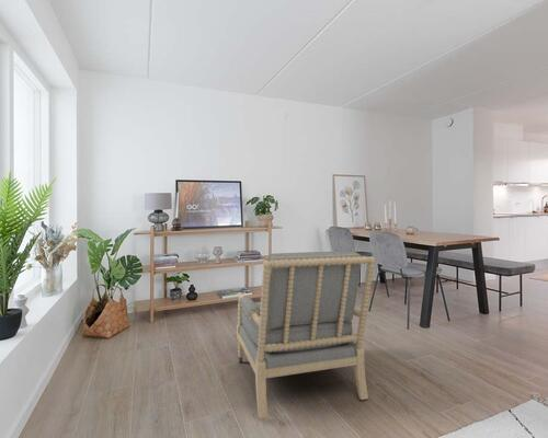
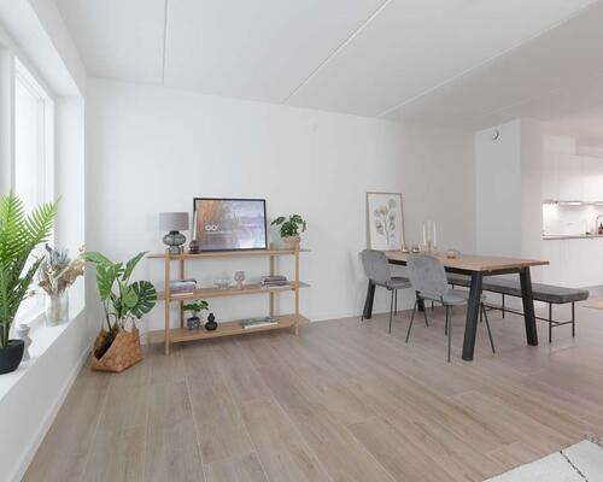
- armchair [236,250,376,419]
